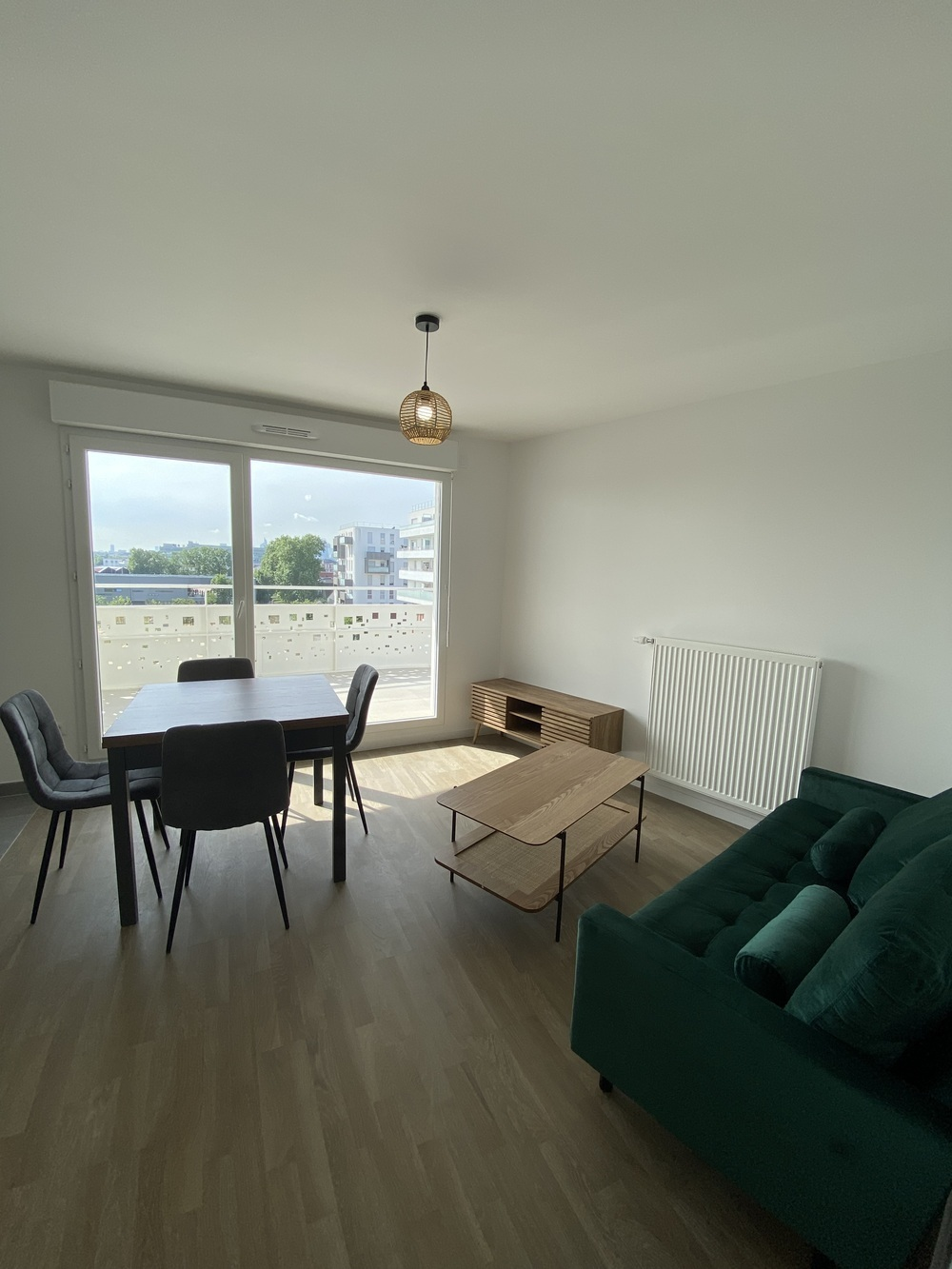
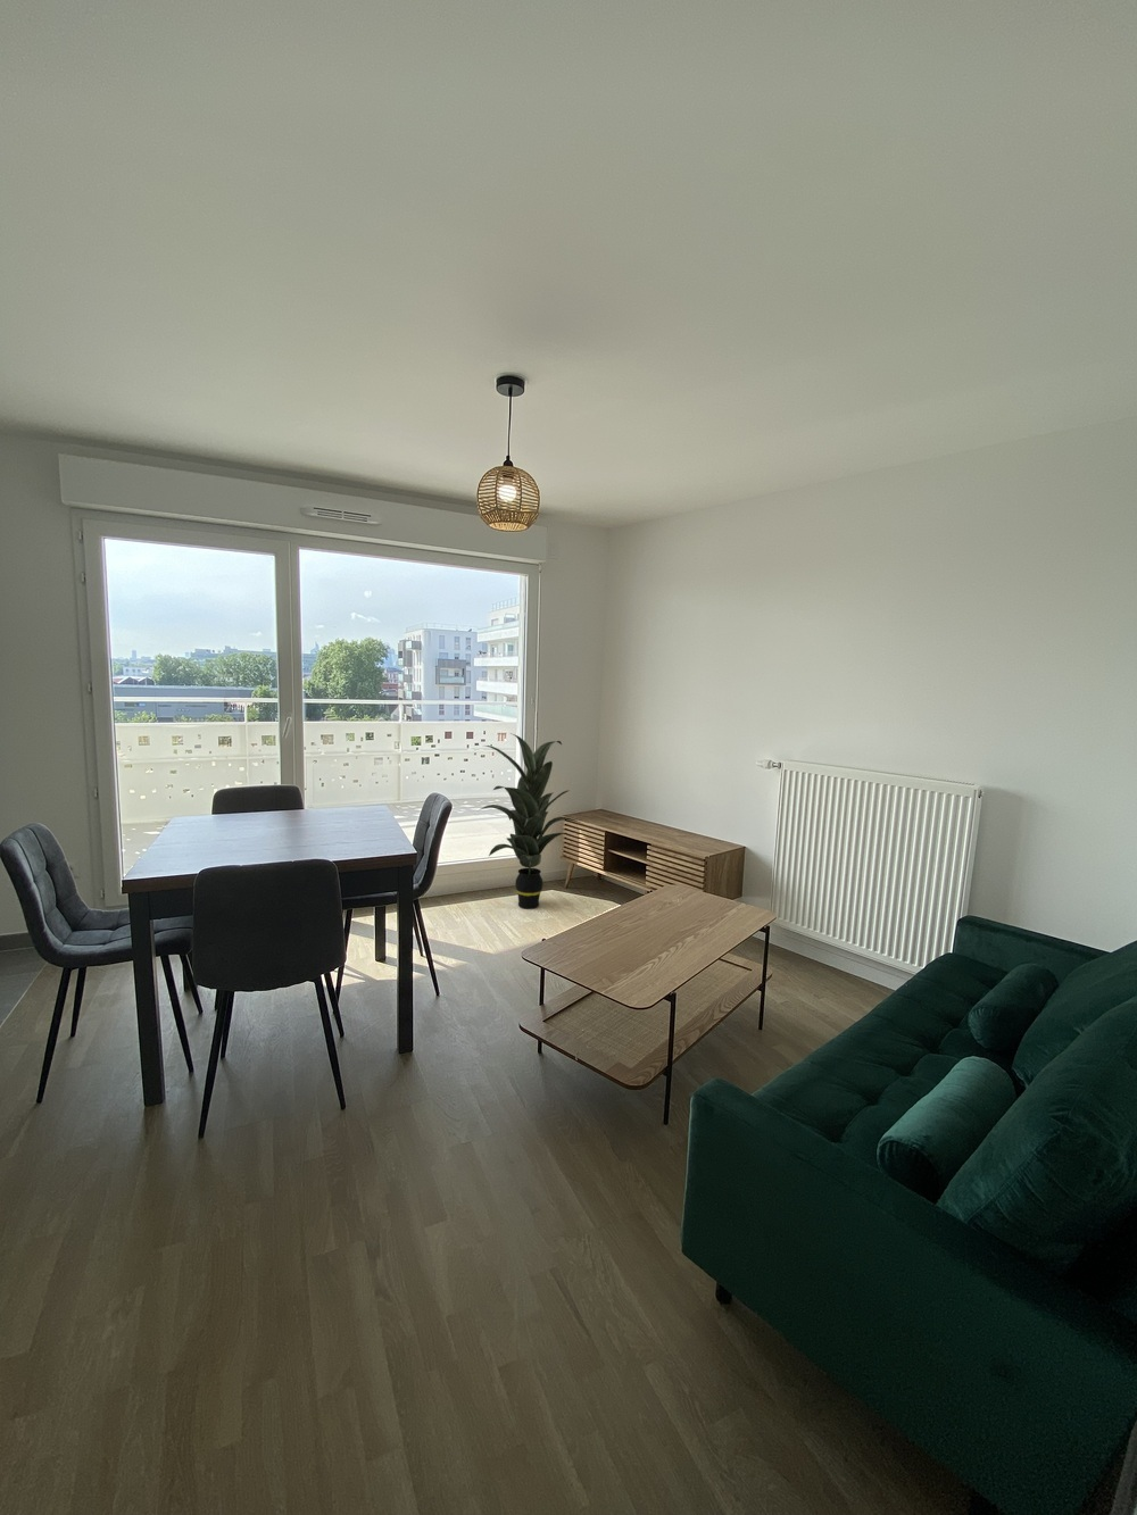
+ indoor plant [479,732,584,911]
